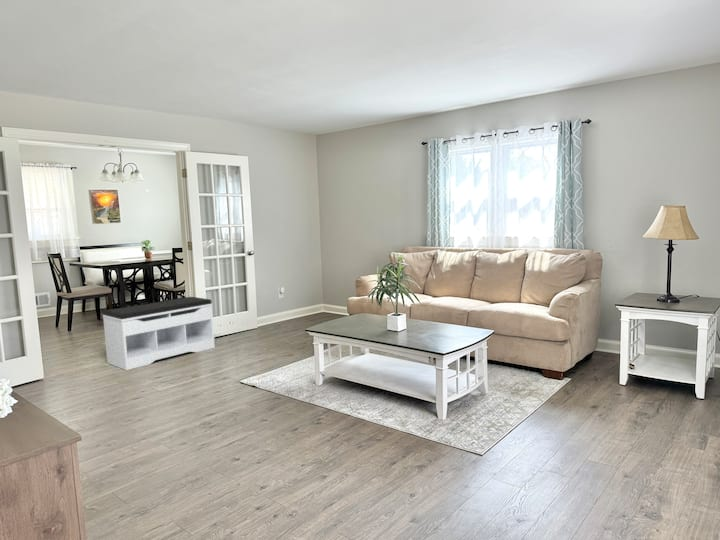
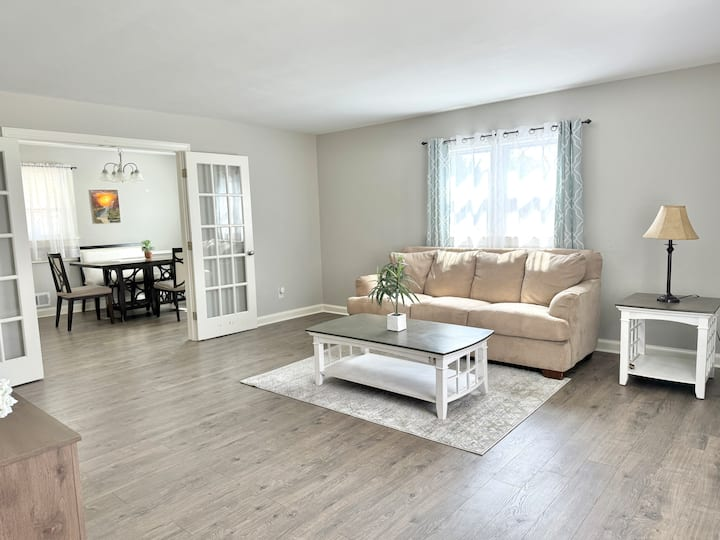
- bench [102,296,216,371]
